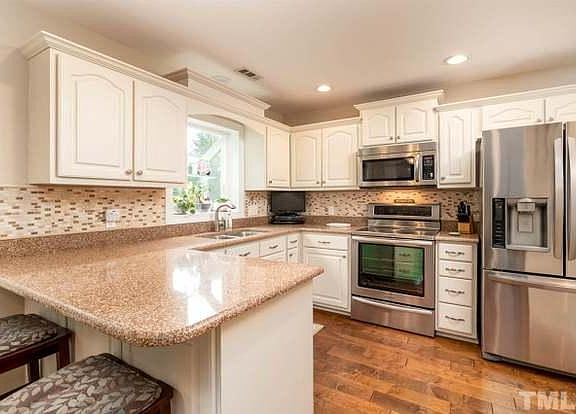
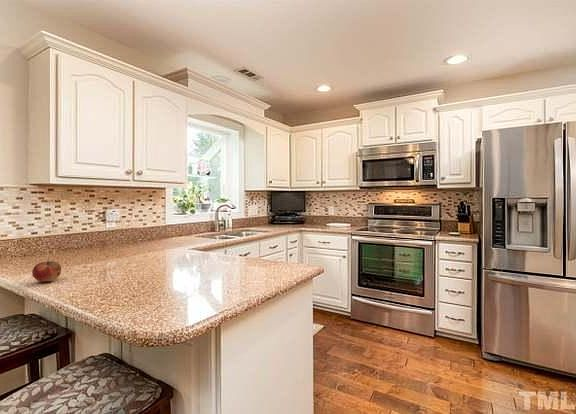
+ fruit [31,260,62,283]
